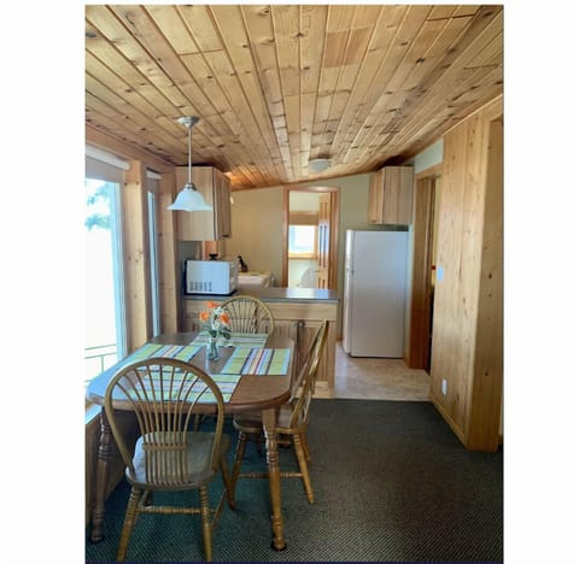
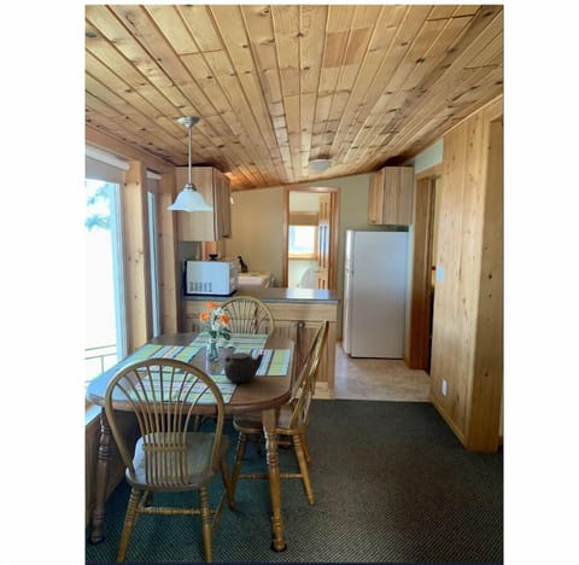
+ teapot [223,351,265,384]
